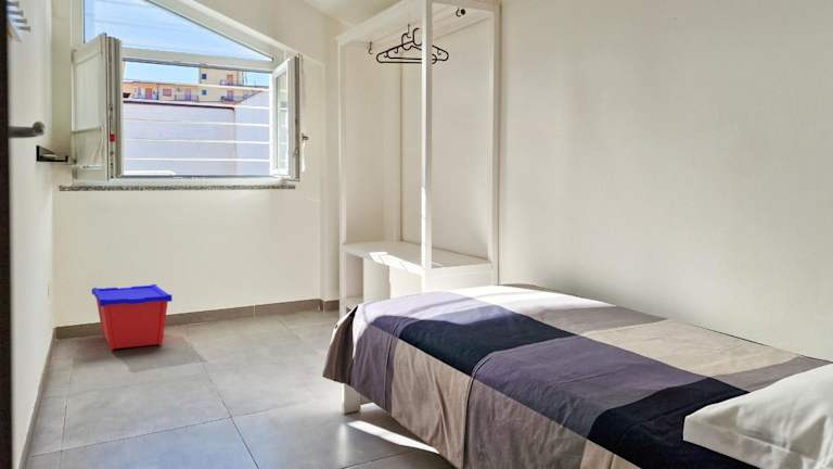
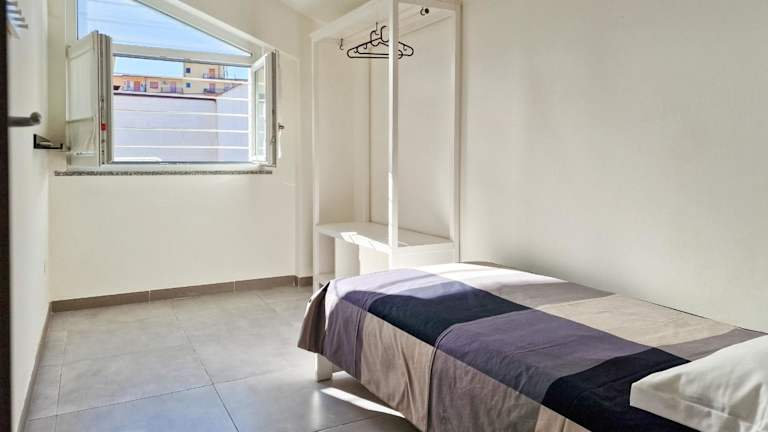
- storage bin [91,283,174,351]
